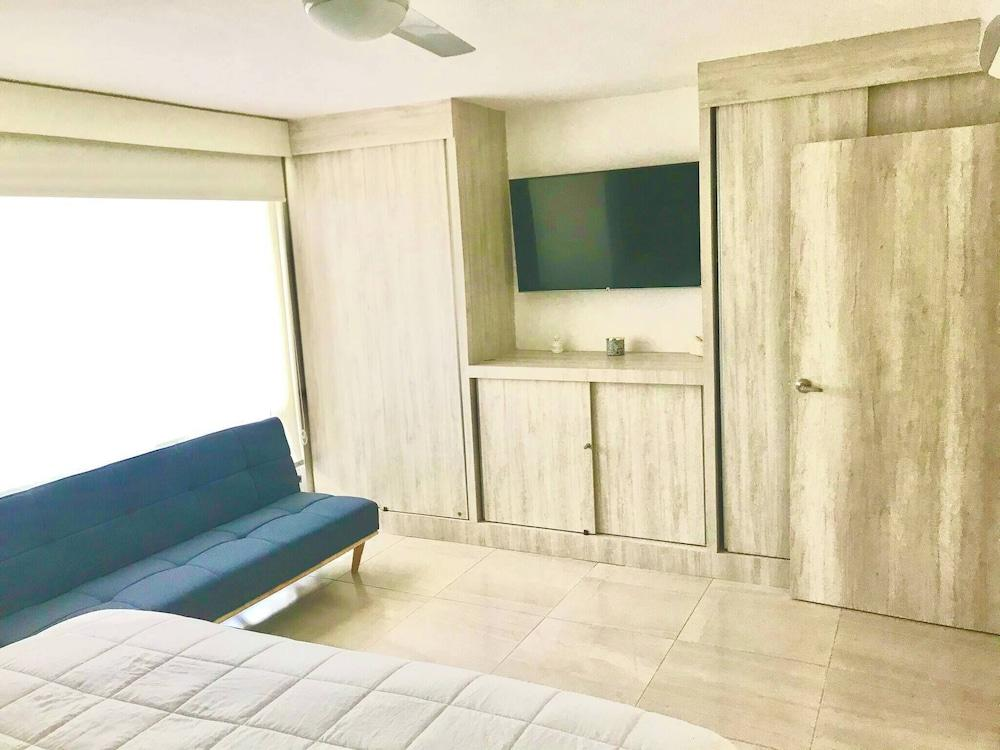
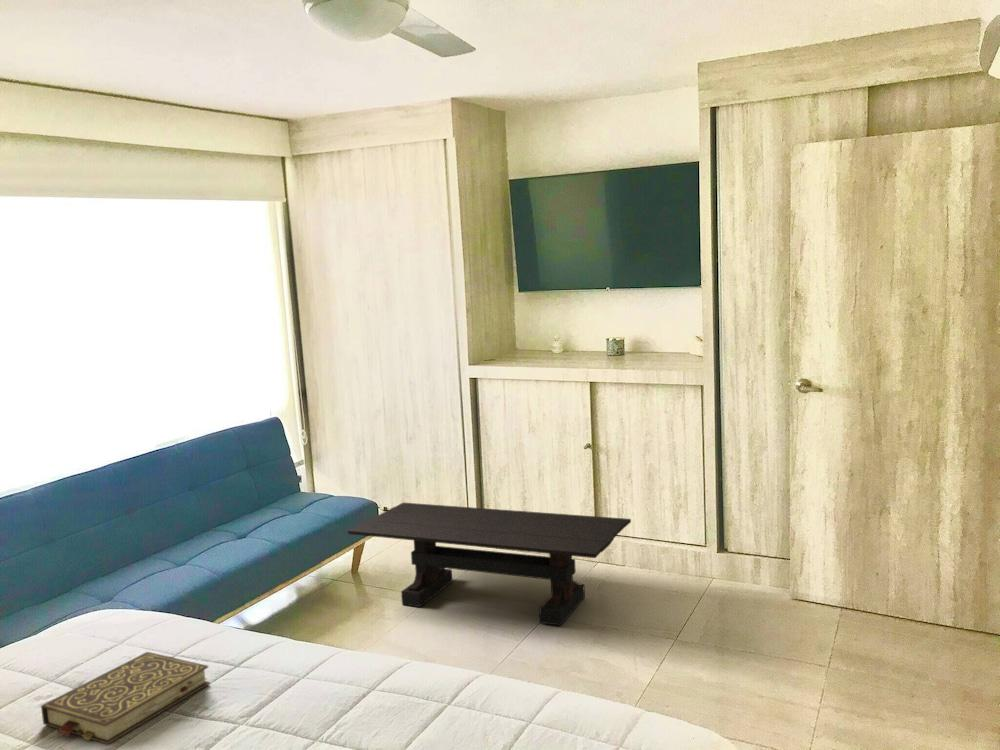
+ book [40,651,211,745]
+ coffee table [347,502,632,627]
